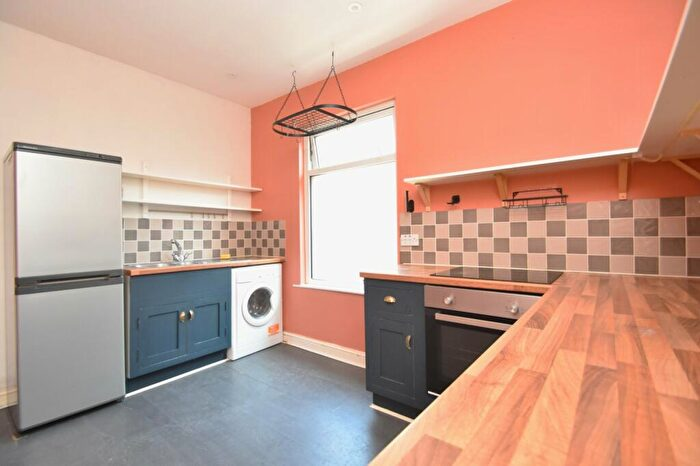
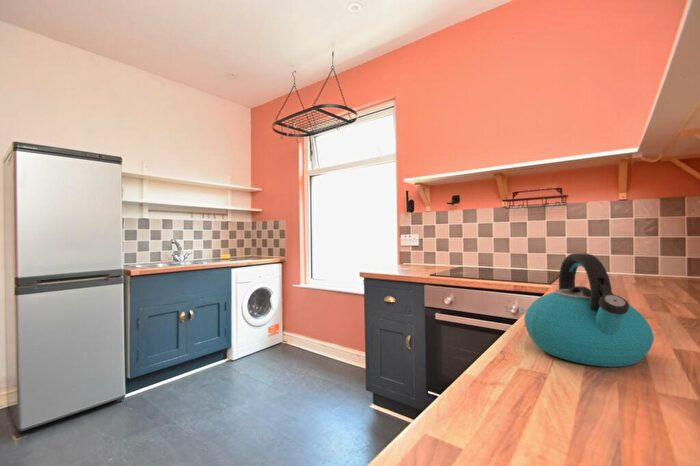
+ kettle [523,252,655,368]
